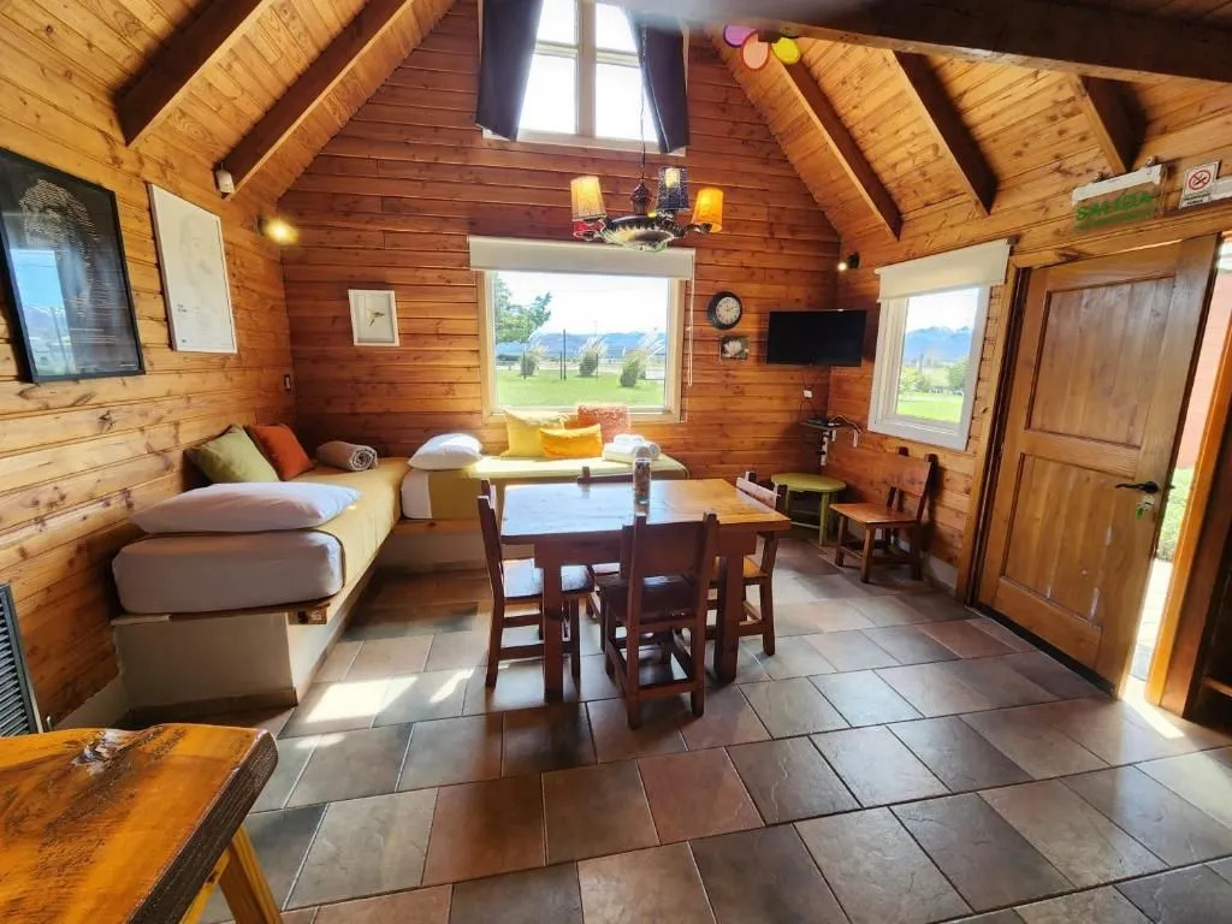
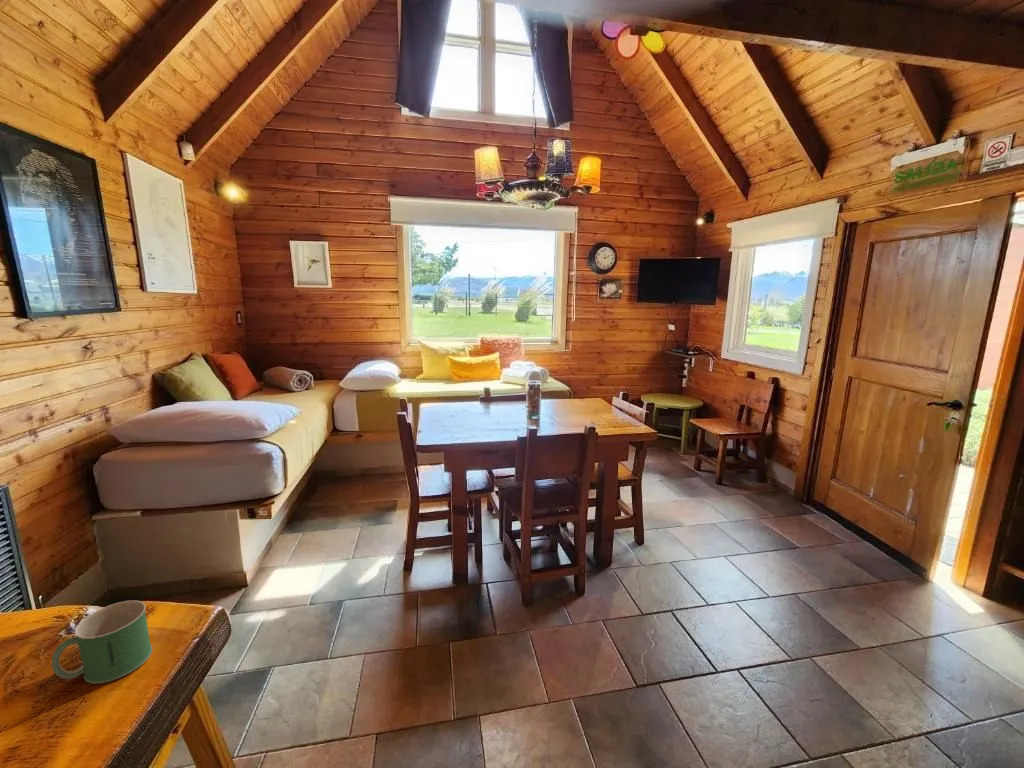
+ mug [51,600,153,685]
